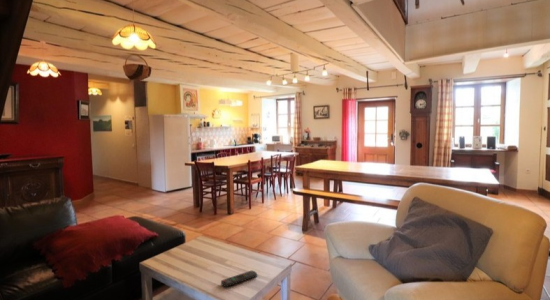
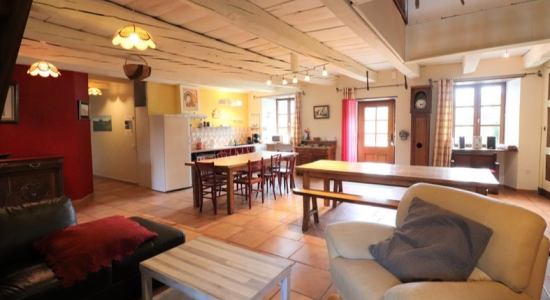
- remote control [220,270,258,288]
